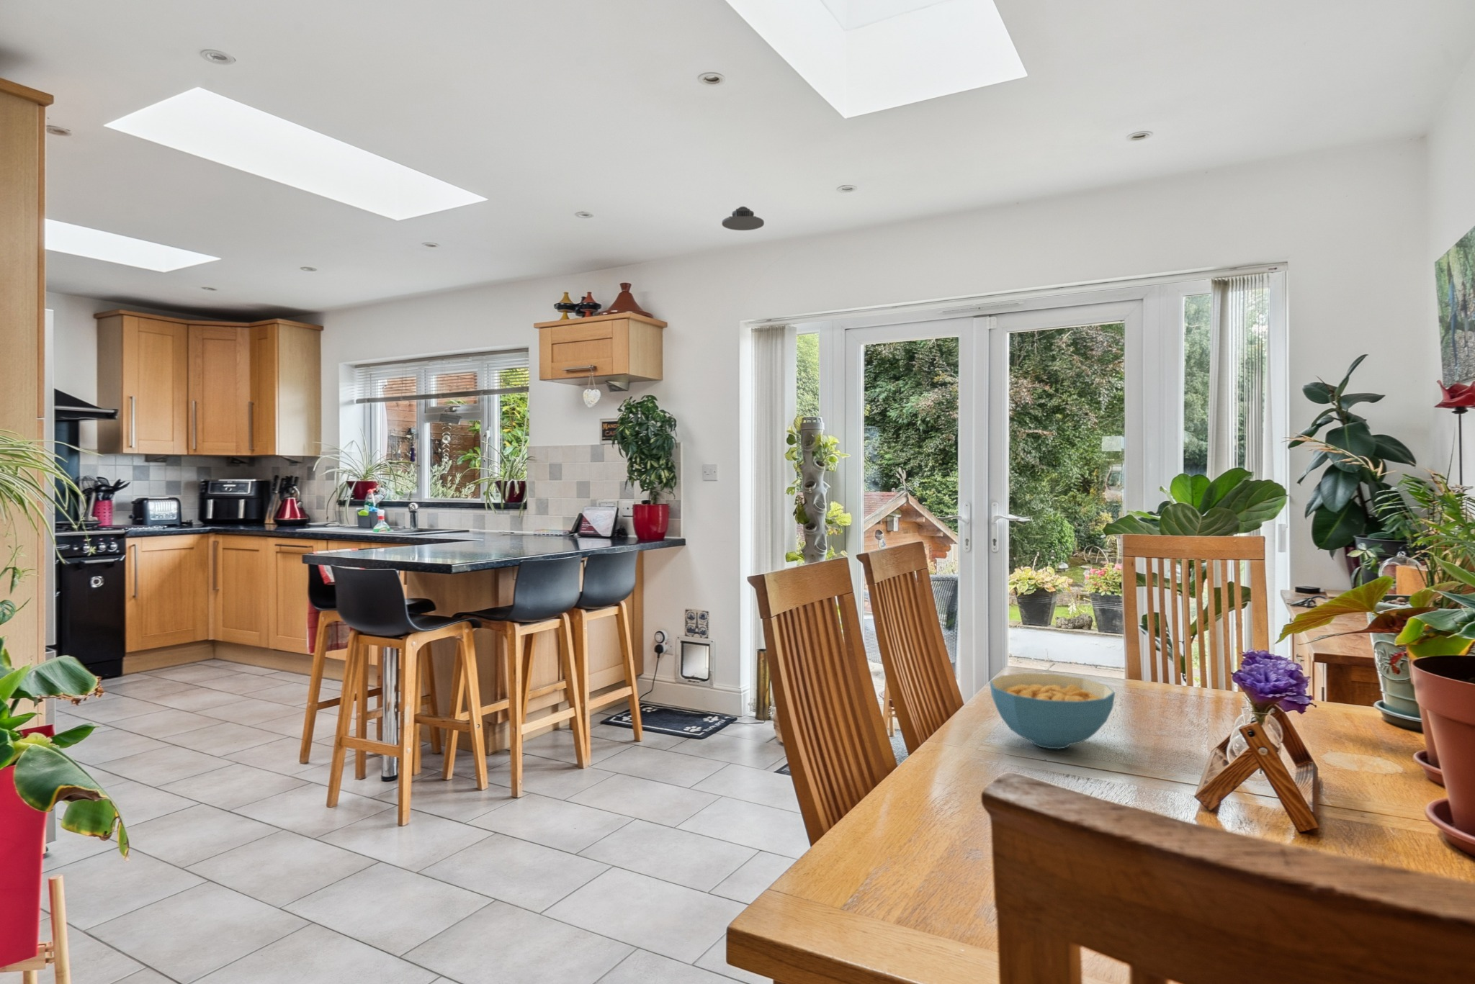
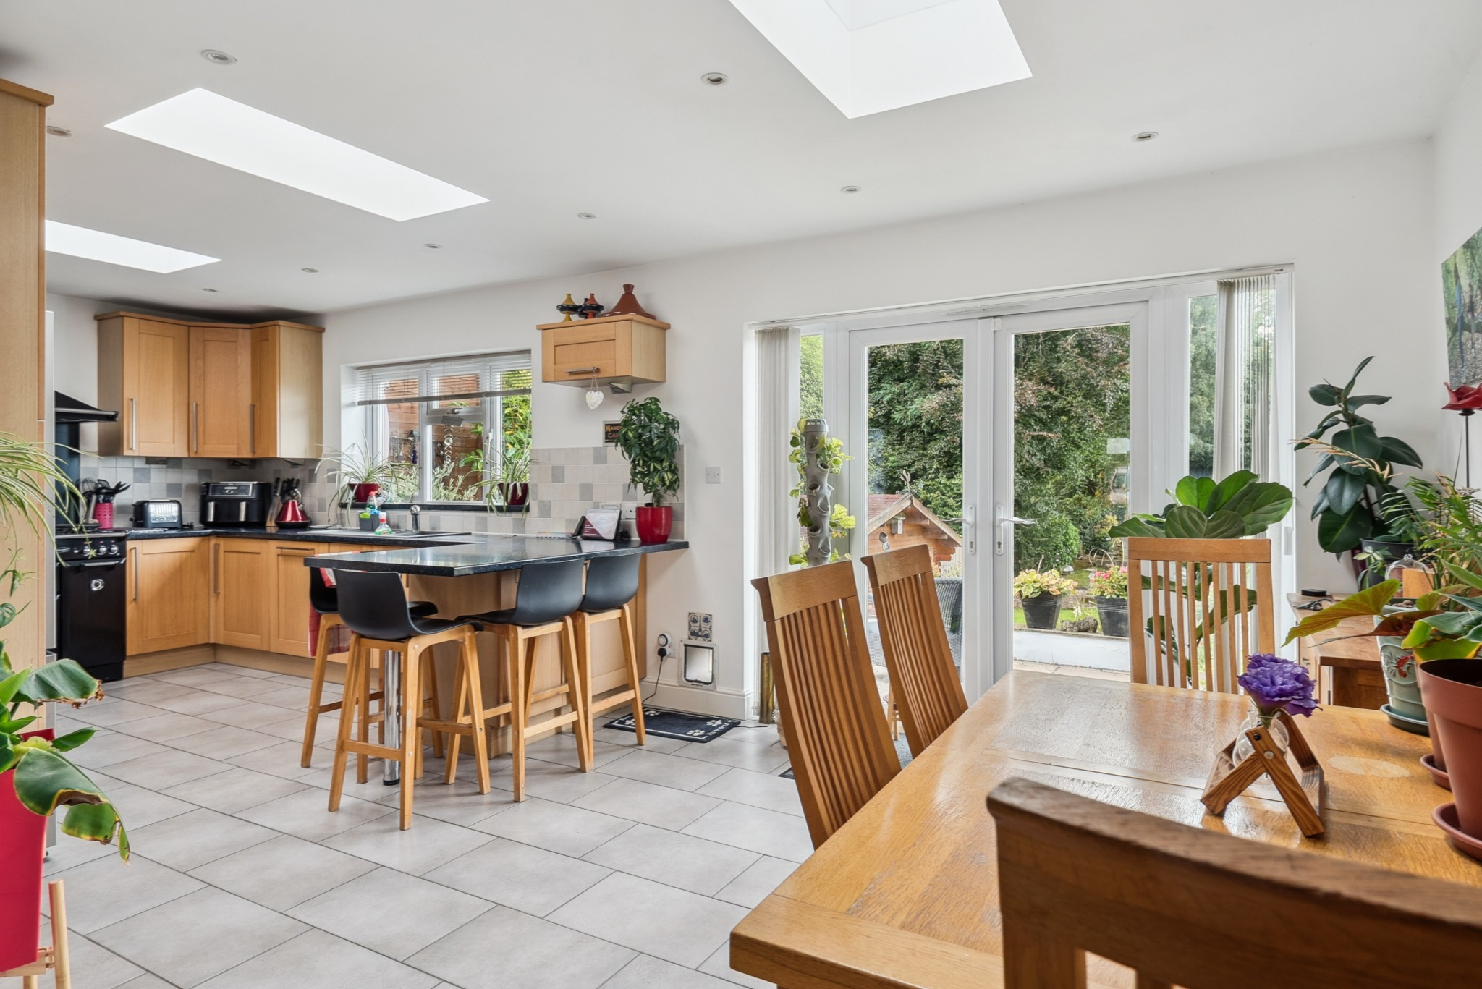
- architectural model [720,205,764,231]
- cereal bowl [988,672,1116,750]
